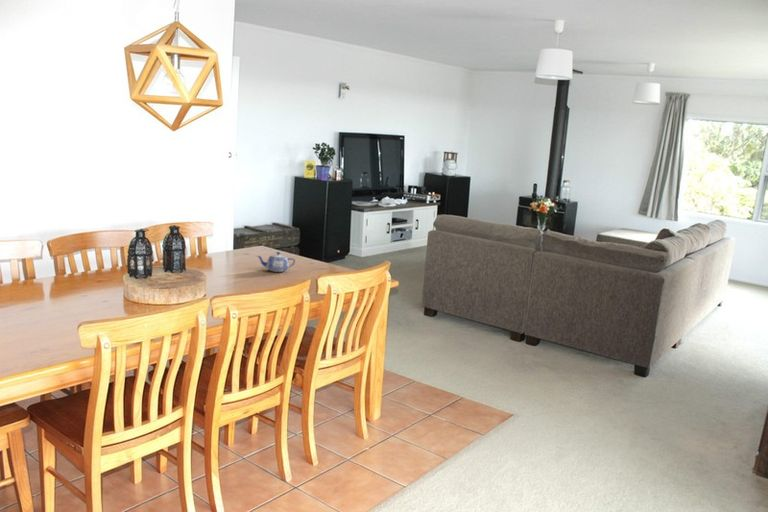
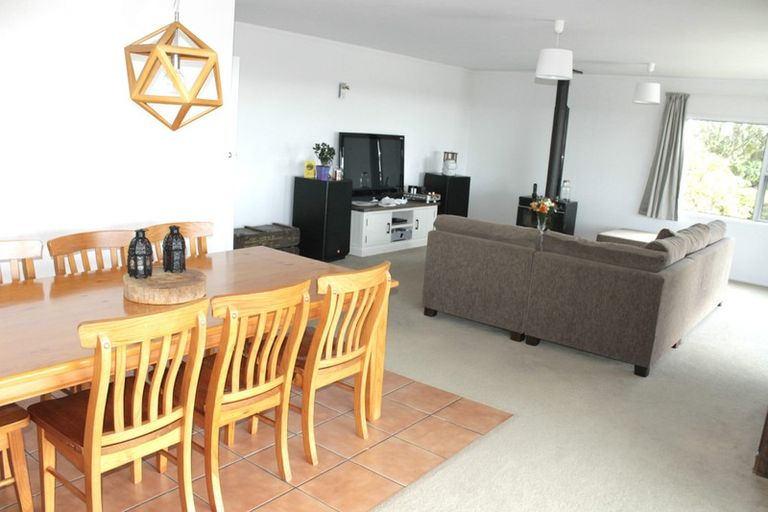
- teapot [256,251,296,273]
